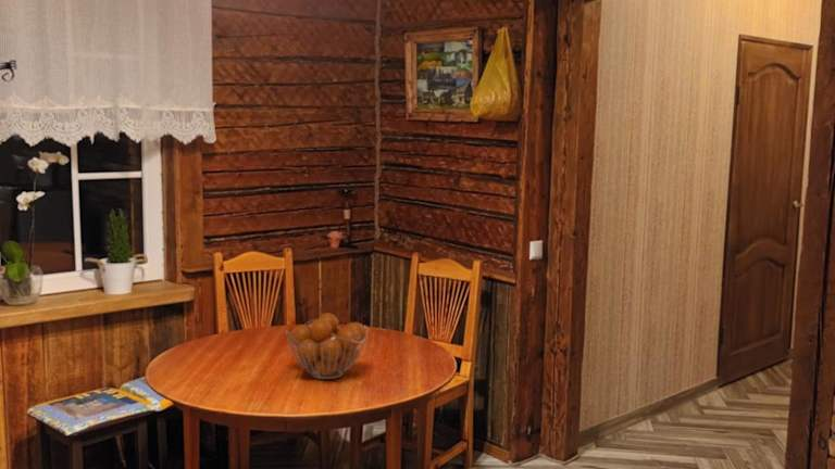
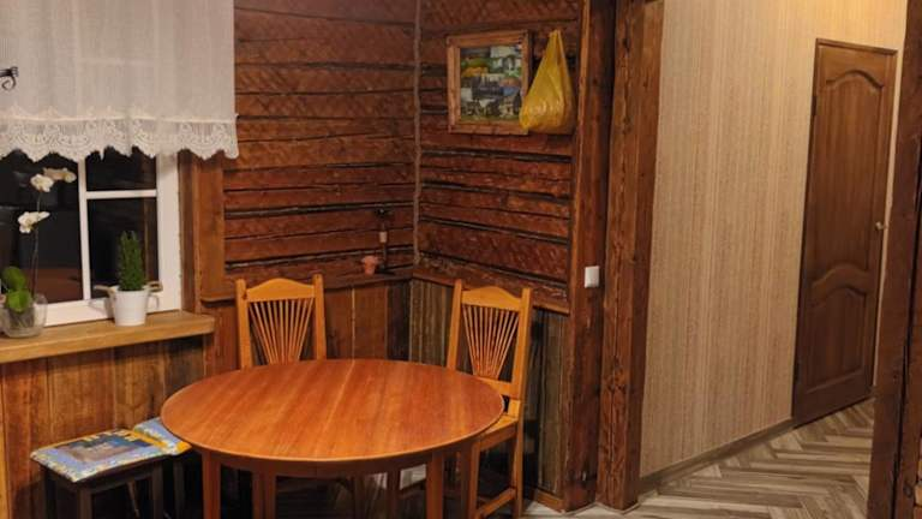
- fruit basket [285,312,369,380]
